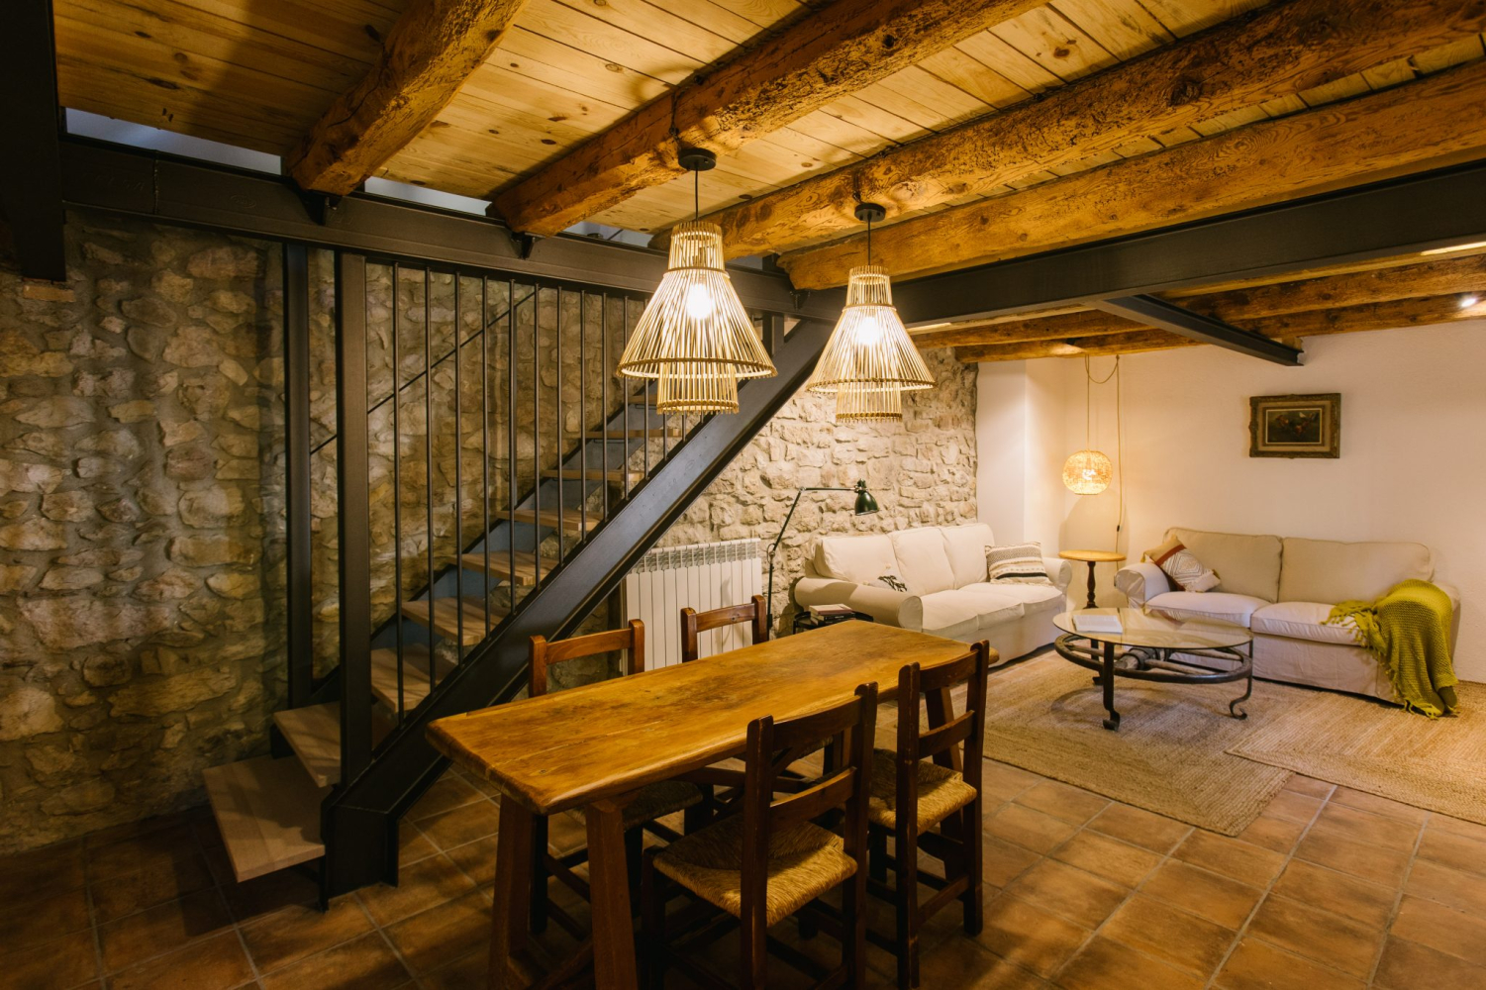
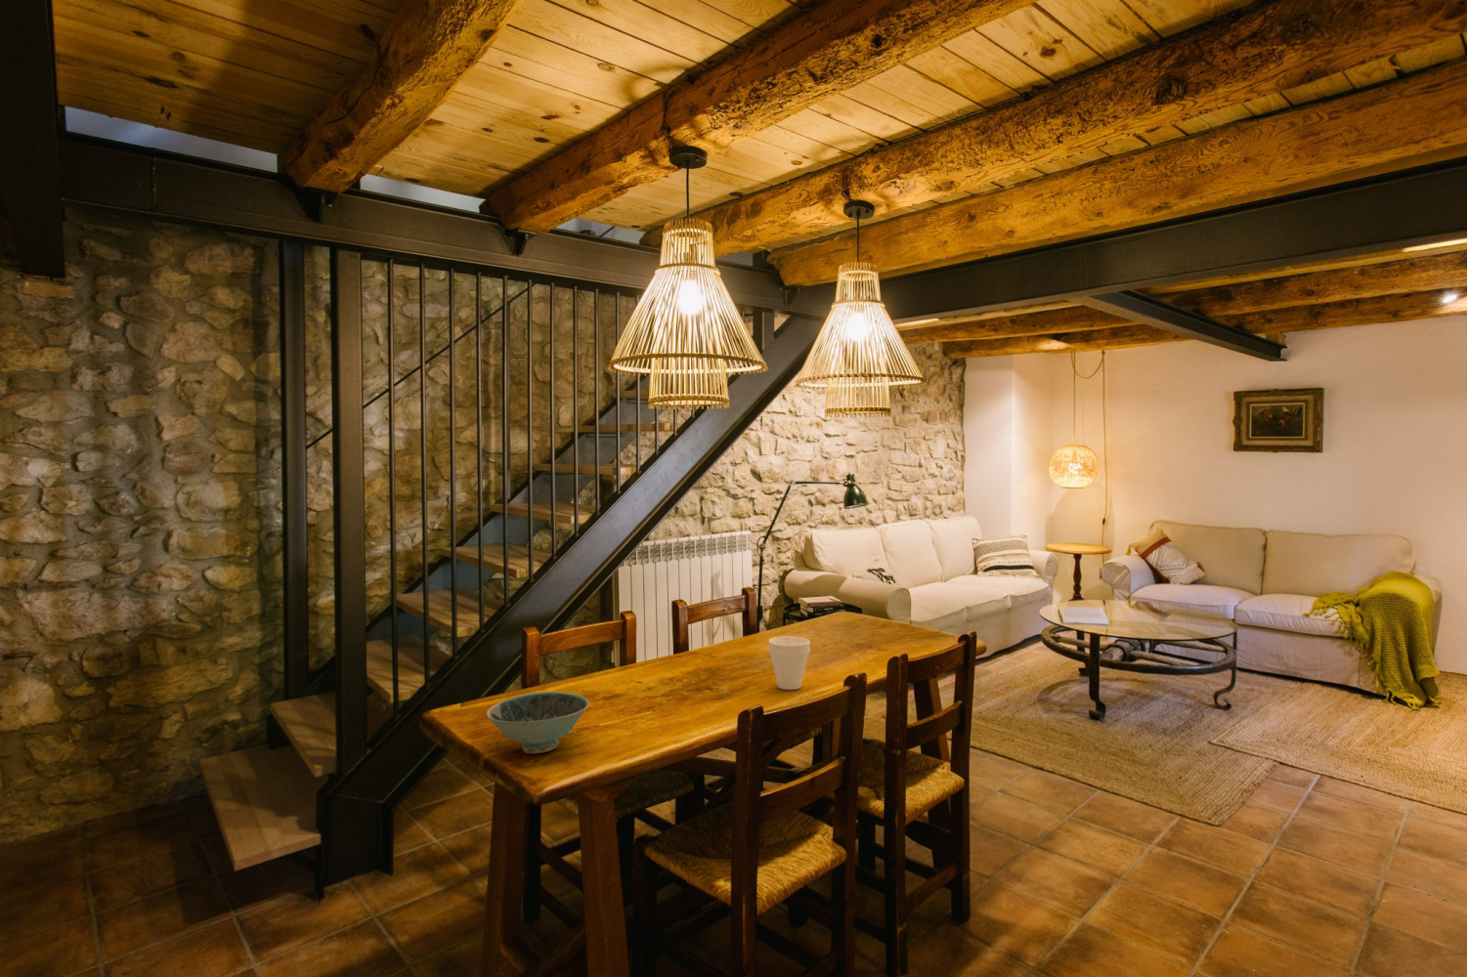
+ bowl [485,690,590,755]
+ cup [767,635,811,690]
